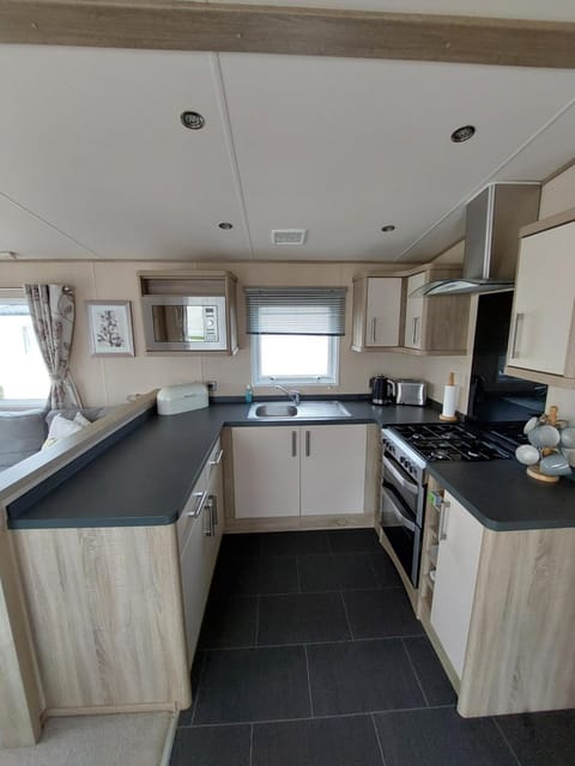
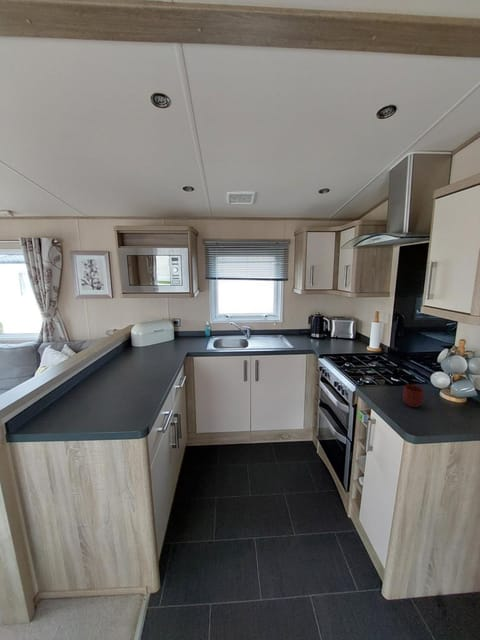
+ mug [402,384,425,408]
